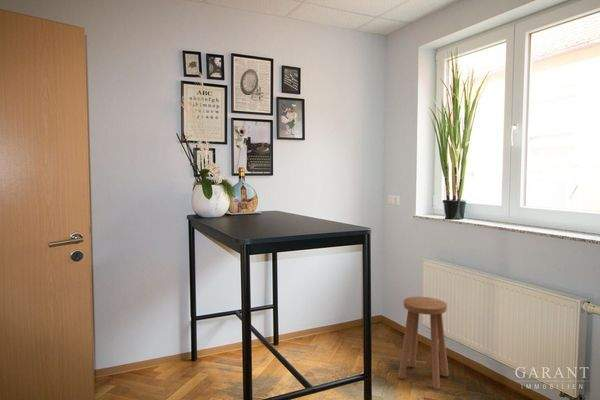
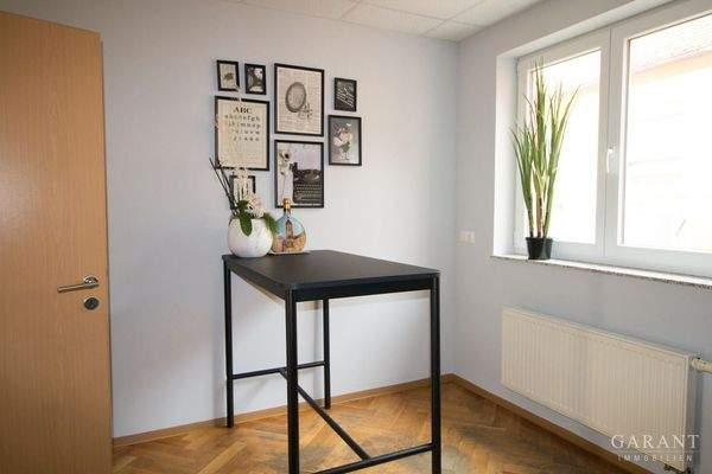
- stool [397,296,450,390]
